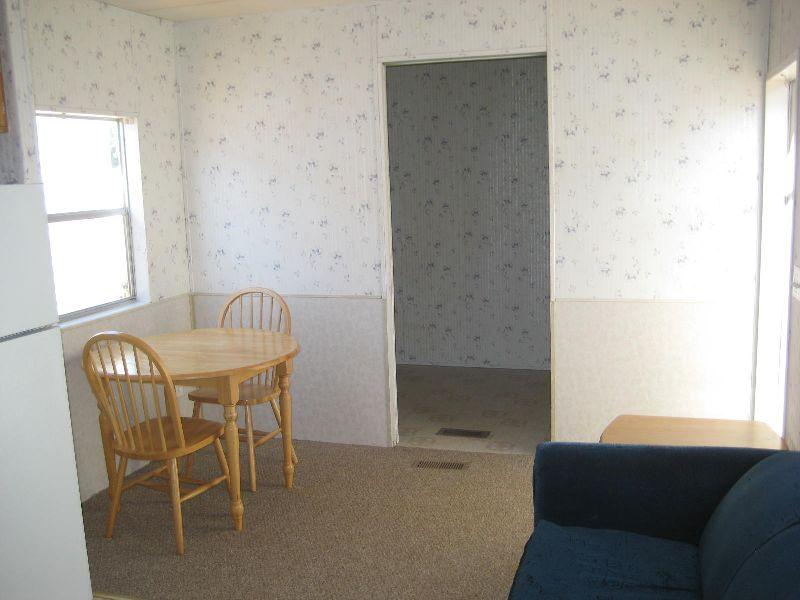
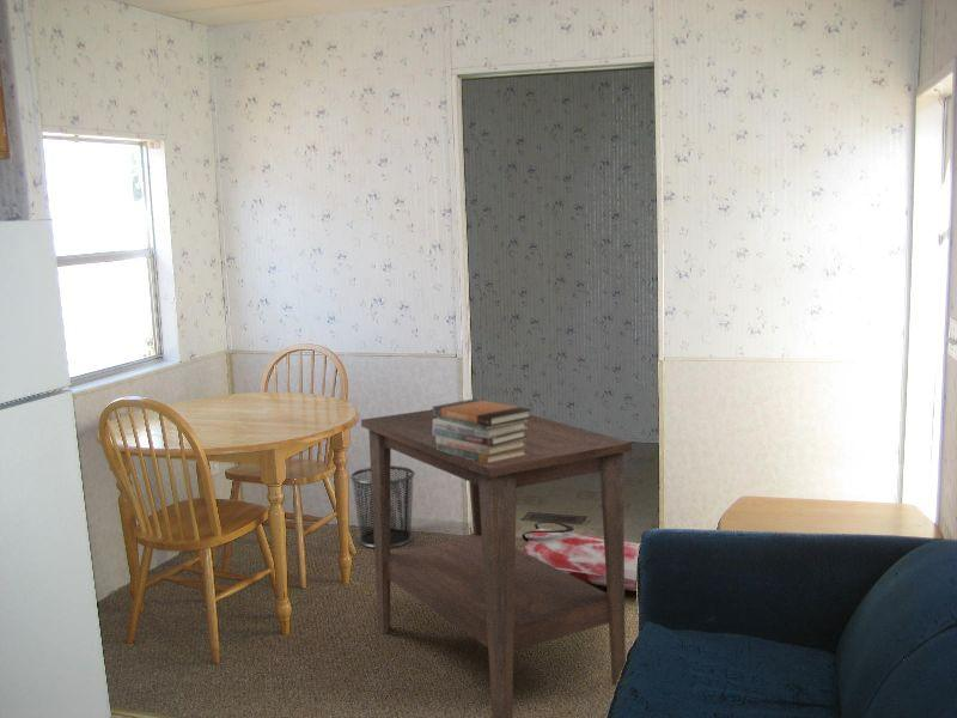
+ bag [522,519,641,592]
+ book stack [432,397,534,464]
+ side table [360,408,633,718]
+ waste bin [349,464,416,549]
